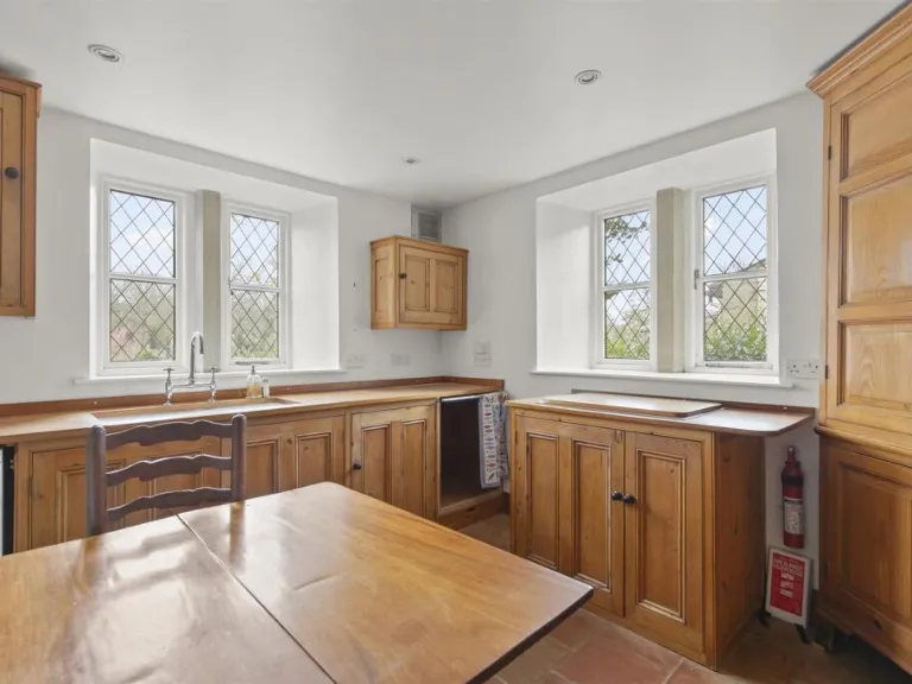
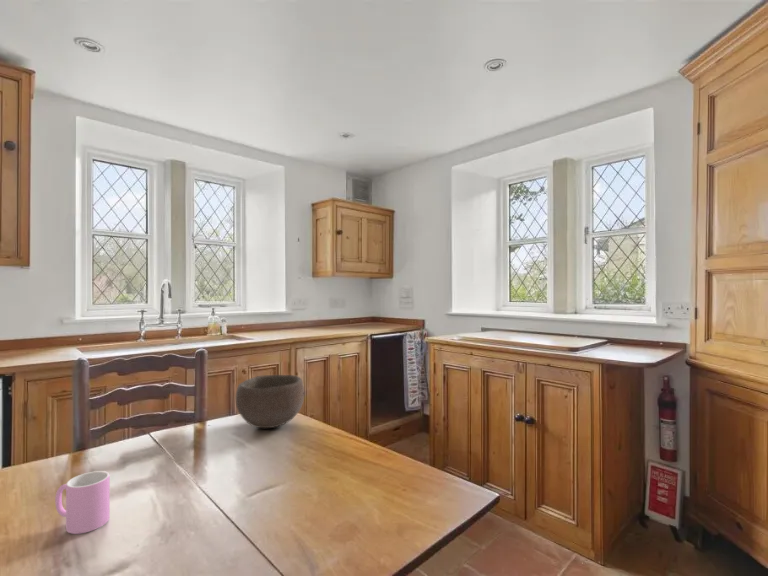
+ cup [54,470,111,535]
+ bowl [235,374,305,429]
